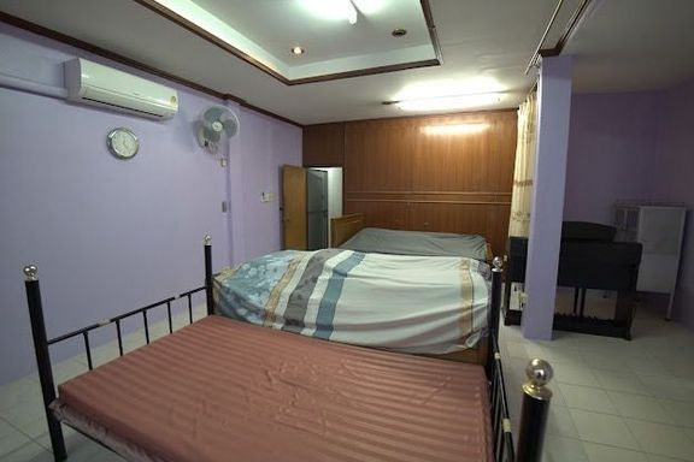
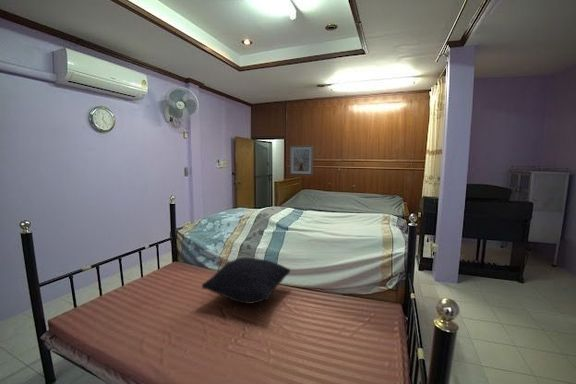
+ picture frame [289,144,314,176]
+ pillow [201,256,291,305]
